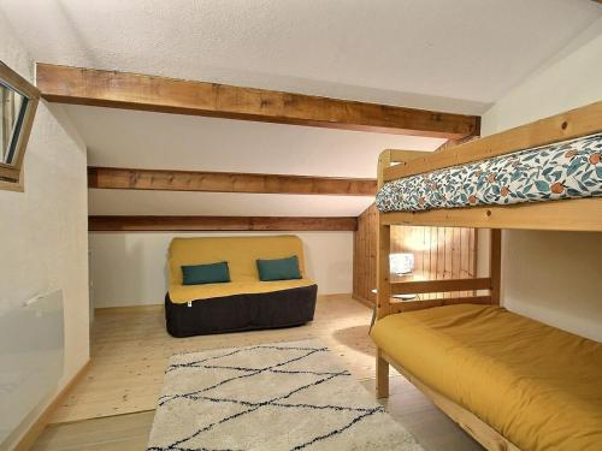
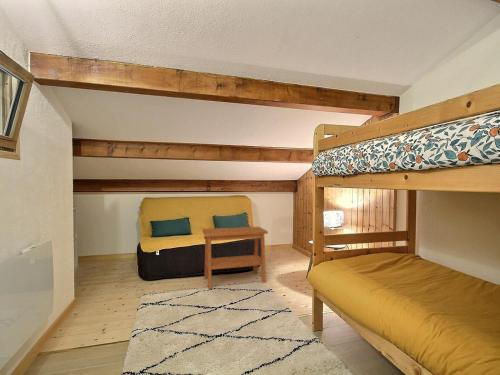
+ side table [201,226,269,290]
